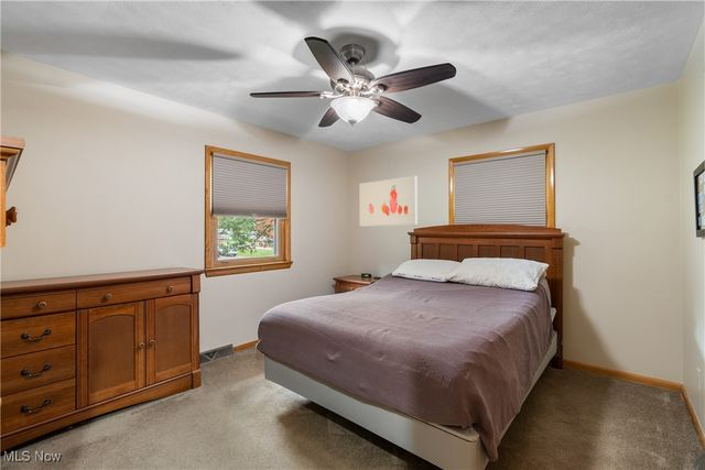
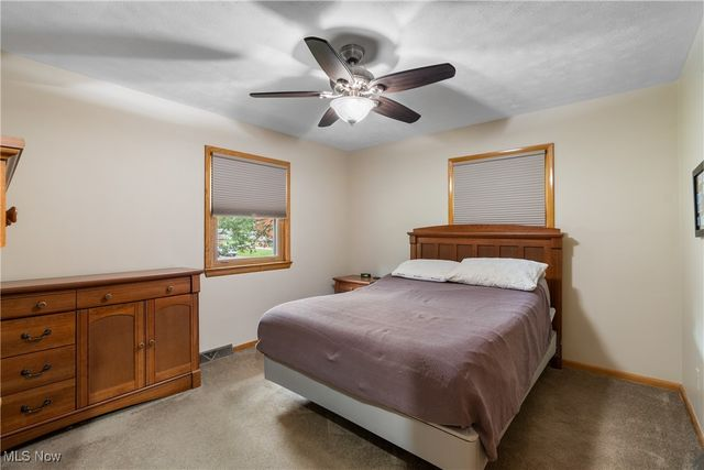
- wall art [358,175,419,228]
